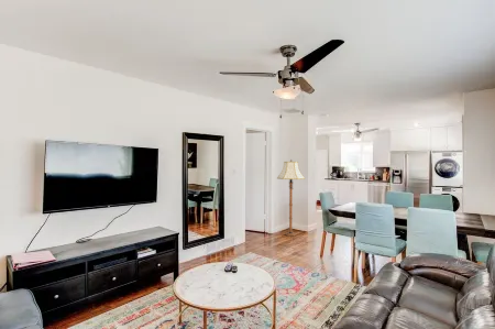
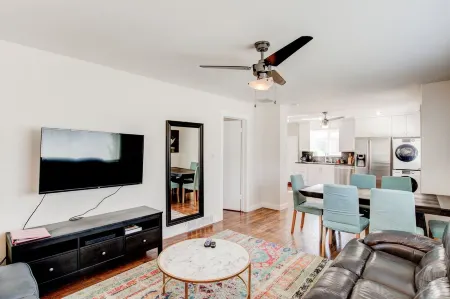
- floor lamp [276,160,306,237]
